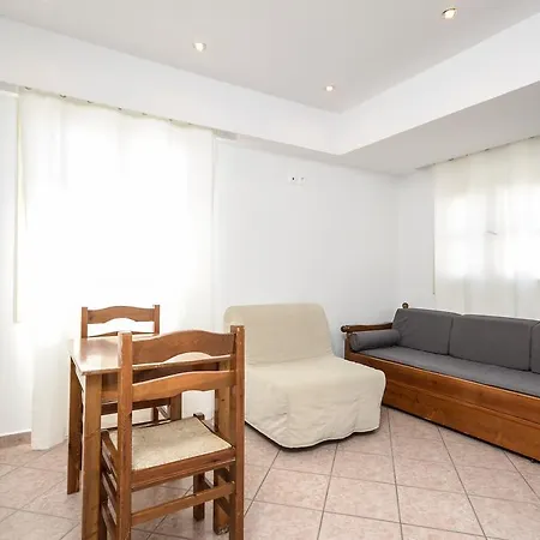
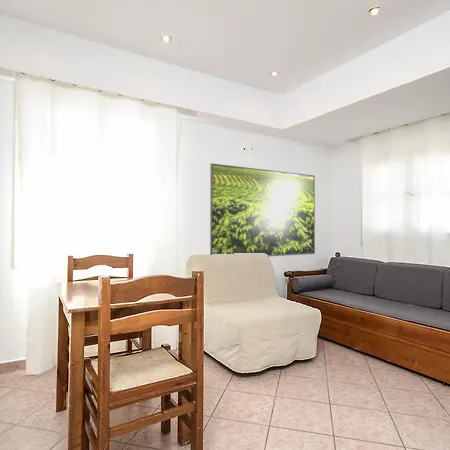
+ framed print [209,162,316,257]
